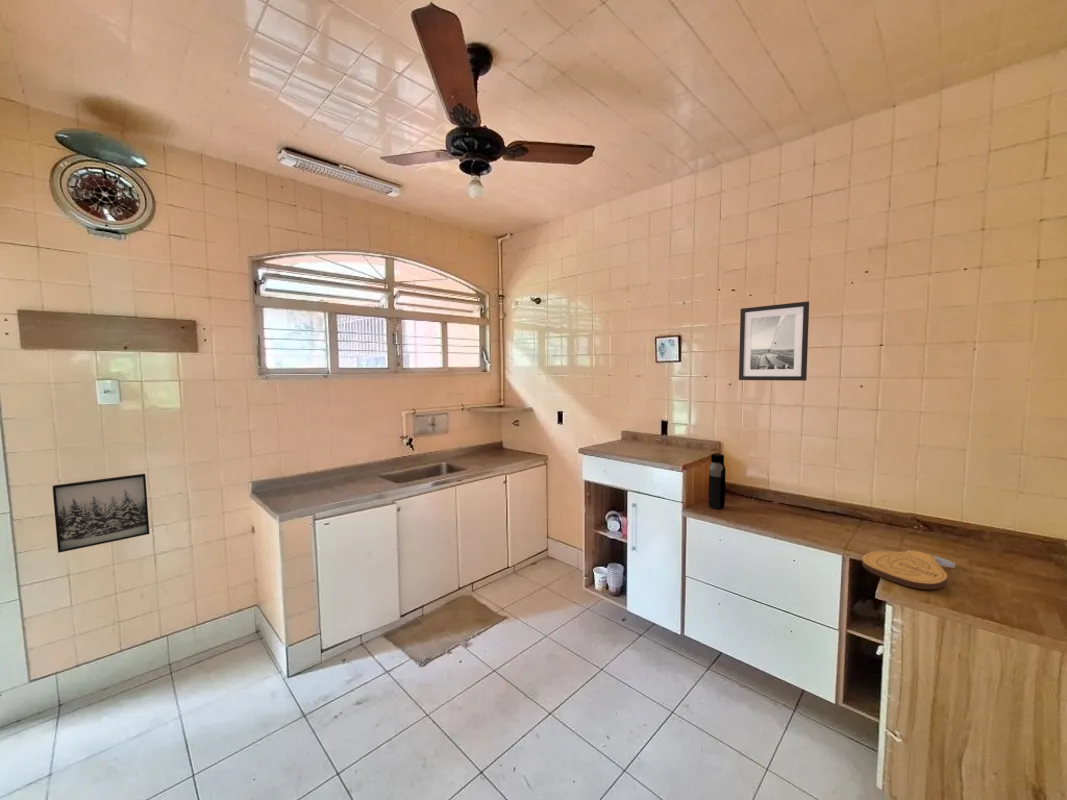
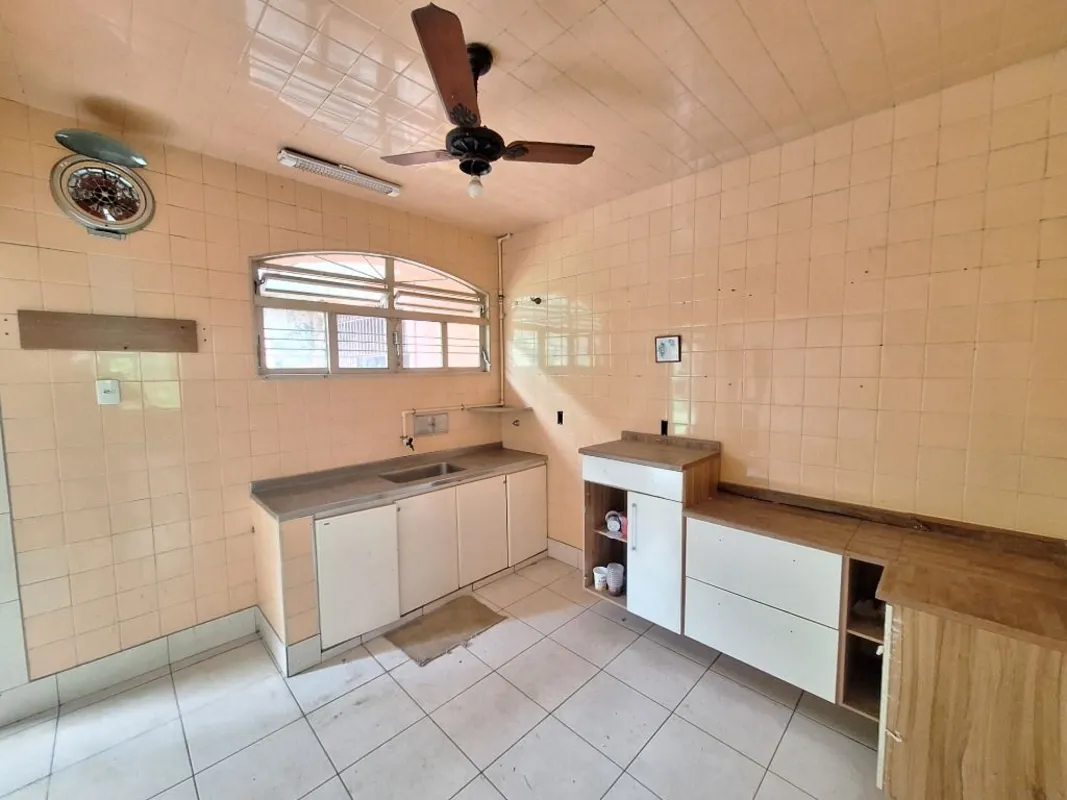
- water bottle [708,453,727,510]
- wall art [738,300,810,382]
- wall art [52,473,150,554]
- key chain [861,549,956,590]
